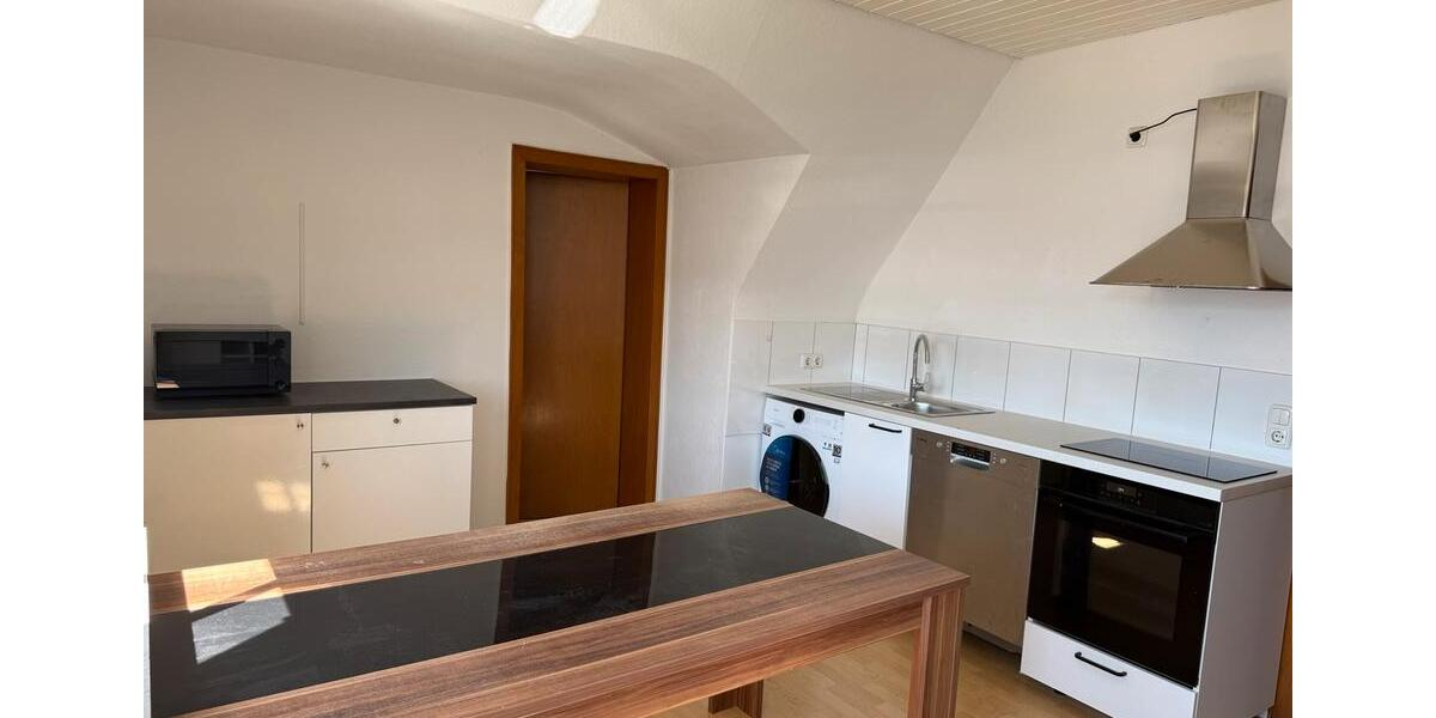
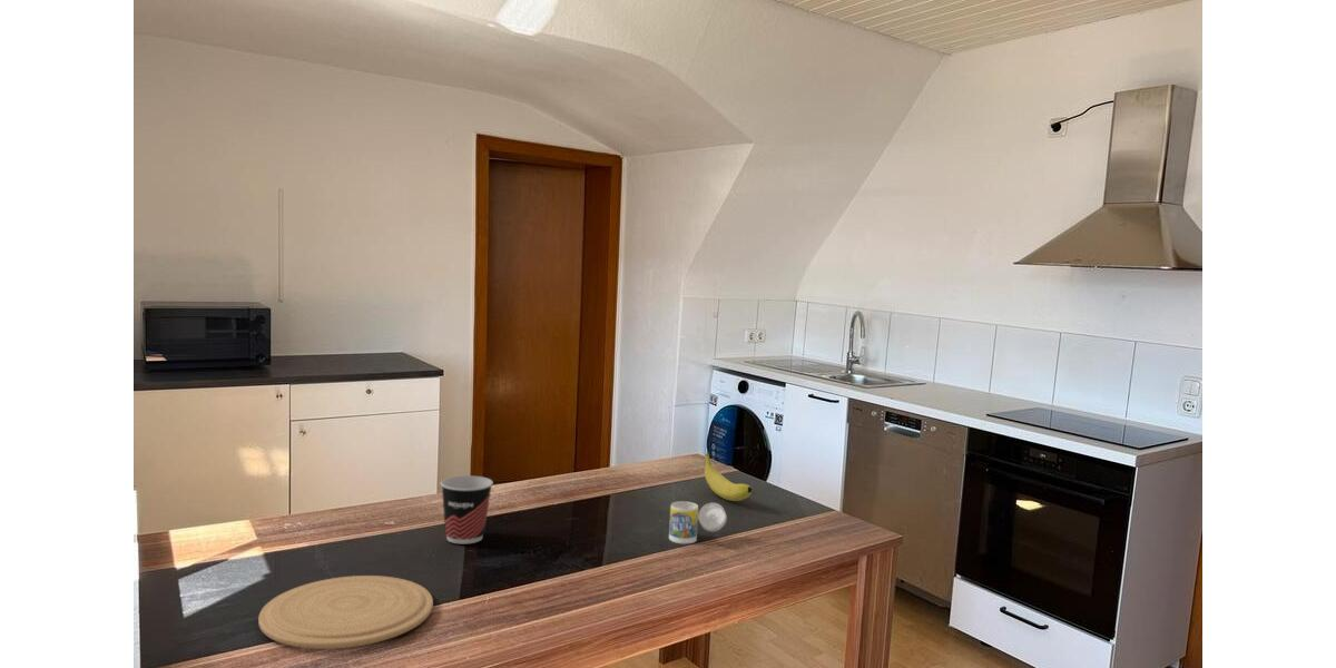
+ cup [668,500,728,544]
+ cup [440,474,494,544]
+ plate [257,574,434,650]
+ fruit [704,452,753,502]
